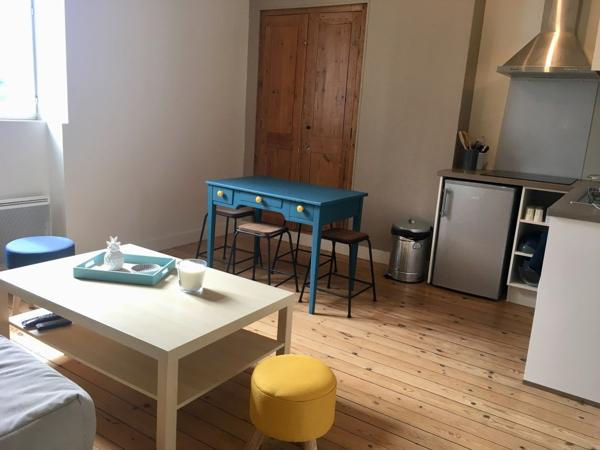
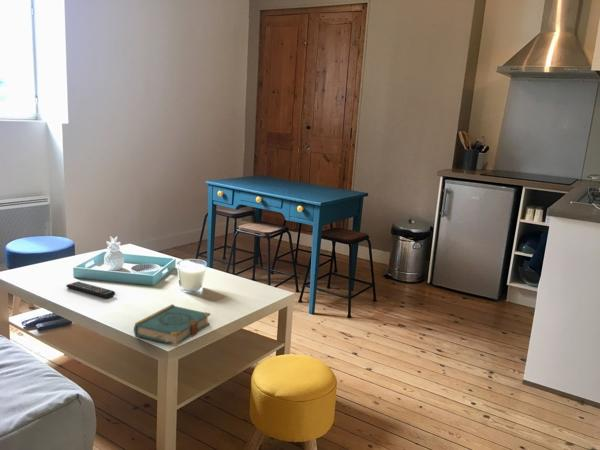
+ remote control [65,281,116,299]
+ book [133,303,211,347]
